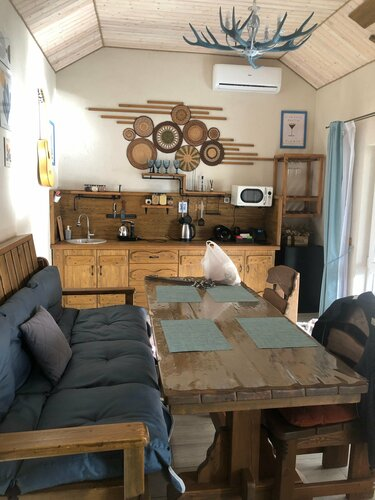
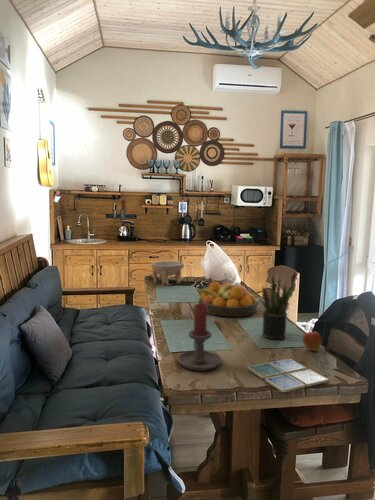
+ drink coaster [247,358,329,393]
+ fruit bowl [197,281,258,318]
+ candle holder [177,303,222,372]
+ bowl [150,260,186,286]
+ potted plant [258,274,296,340]
+ apple [302,327,323,352]
